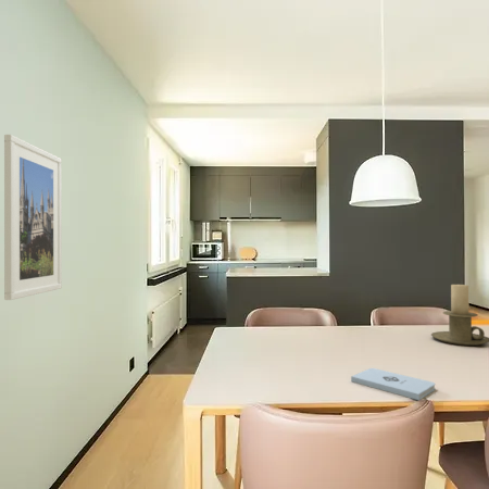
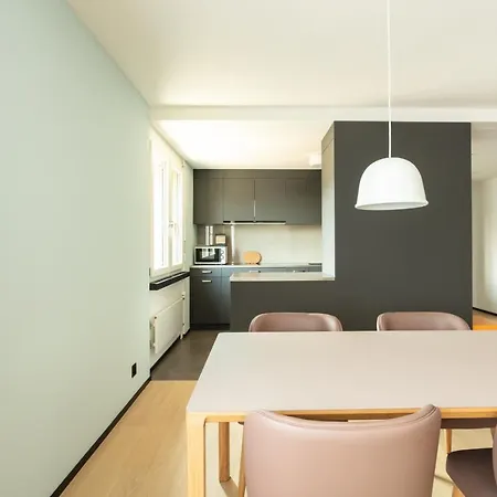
- candle holder [430,284,489,347]
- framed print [3,134,63,301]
- notepad [350,367,436,401]
